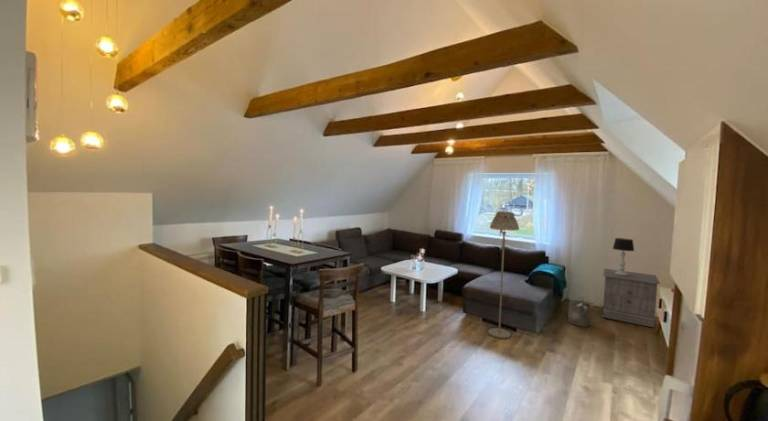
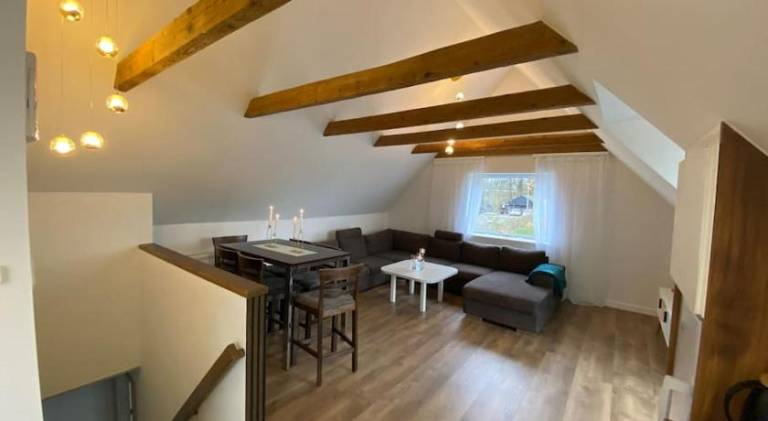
- nightstand [602,268,661,329]
- table lamp [612,237,635,276]
- floor lamp [487,210,520,339]
- bucket [567,296,591,328]
